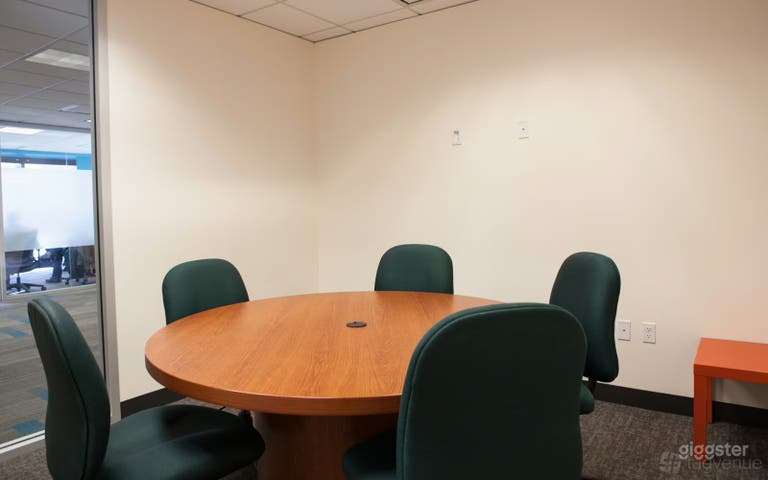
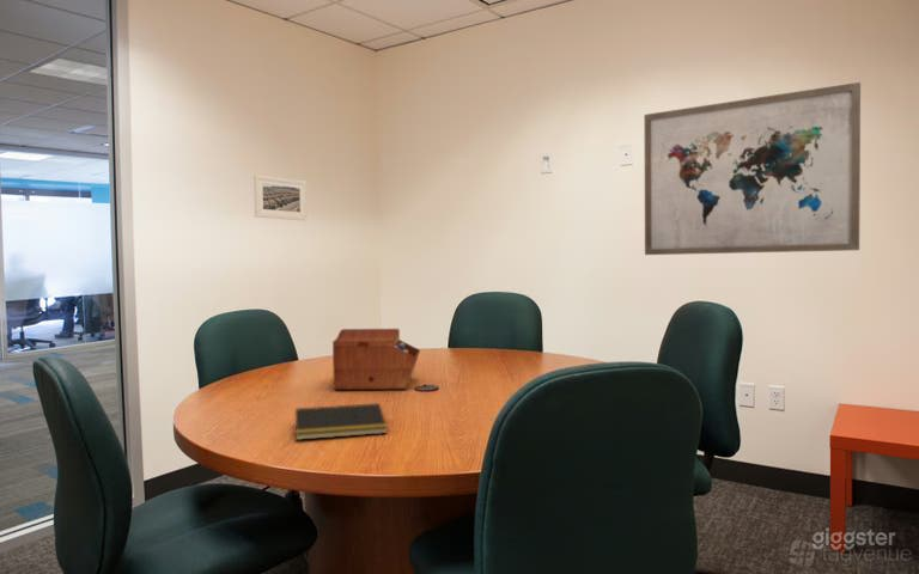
+ wall art [644,81,862,256]
+ sewing box [331,328,421,391]
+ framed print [252,173,308,221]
+ notepad [292,402,389,441]
